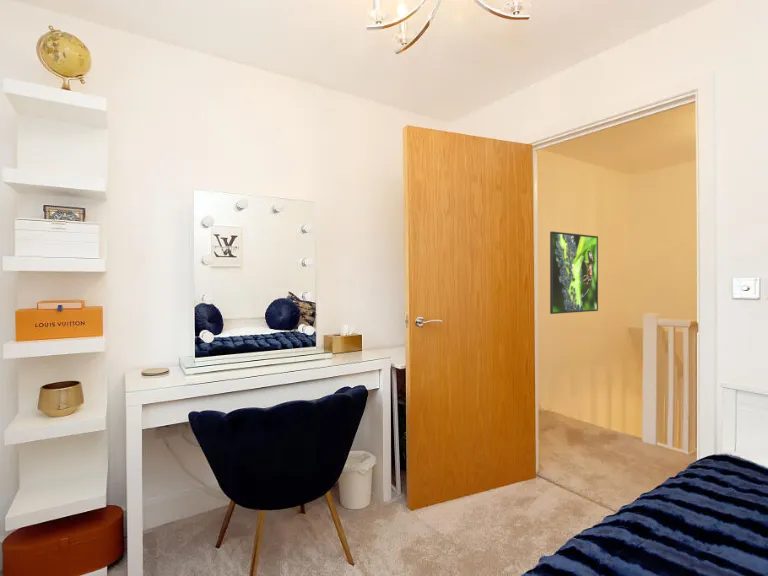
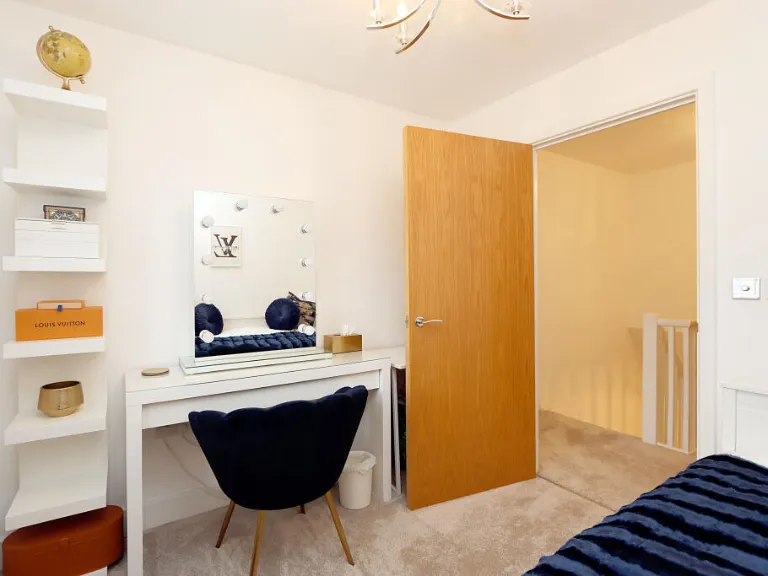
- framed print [549,230,599,315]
